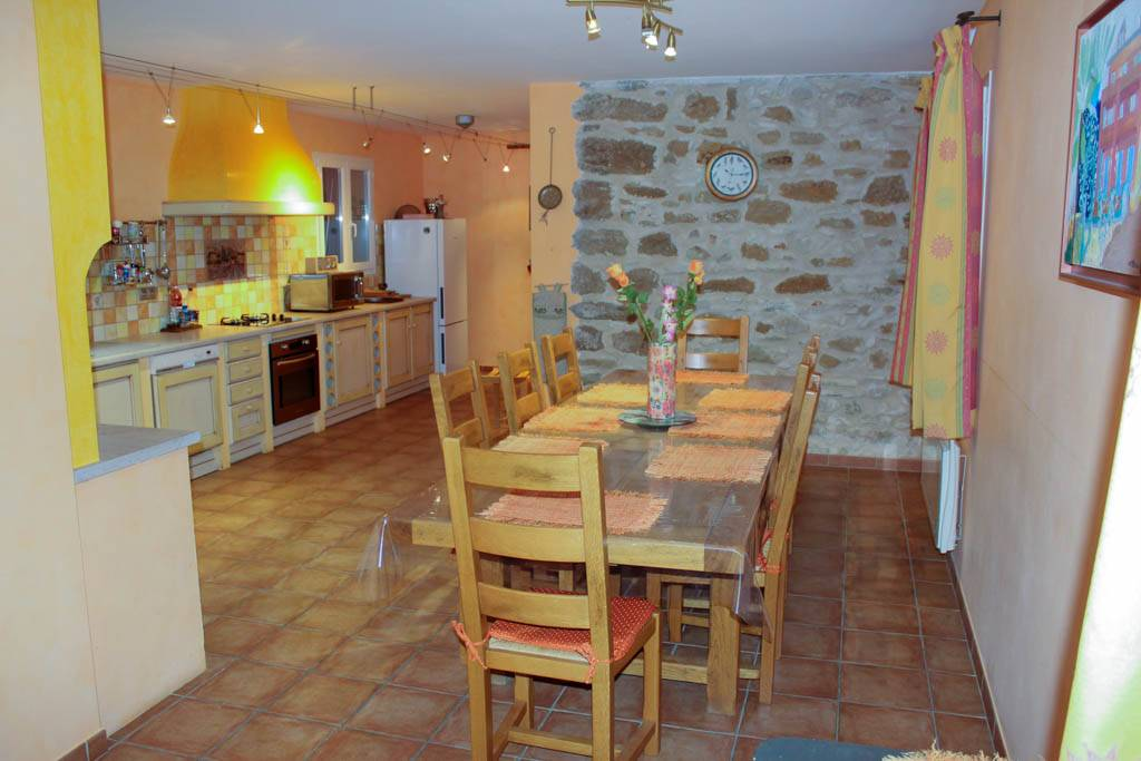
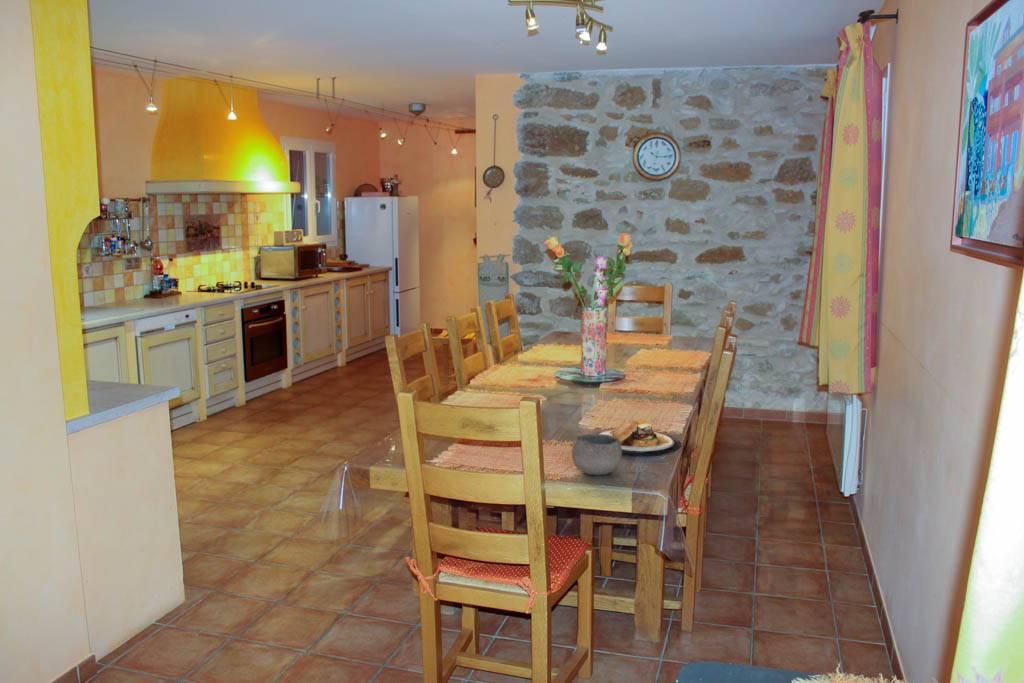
+ bowl [571,433,623,476]
+ plate [596,419,682,456]
